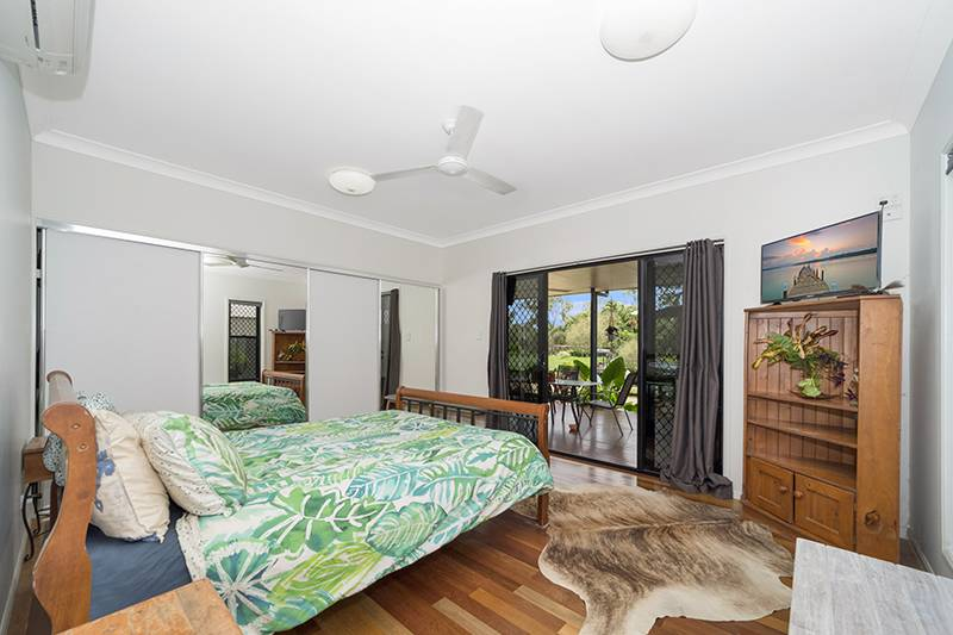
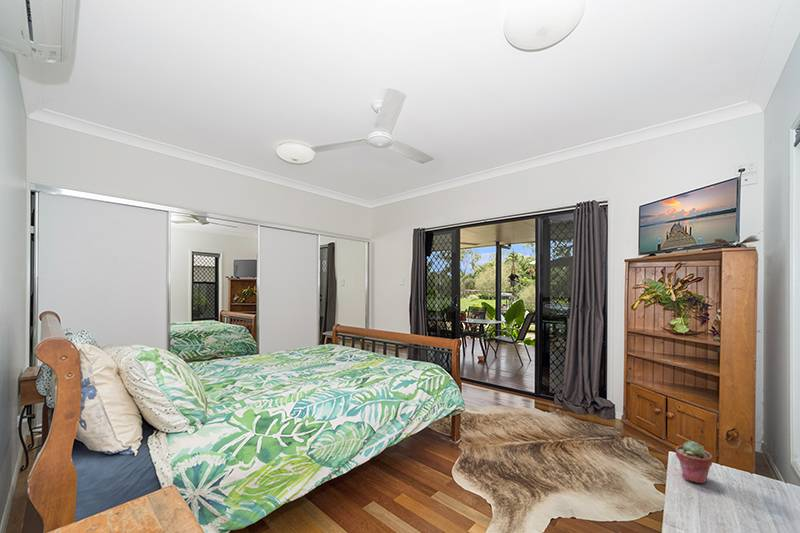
+ potted succulent [674,440,713,485]
